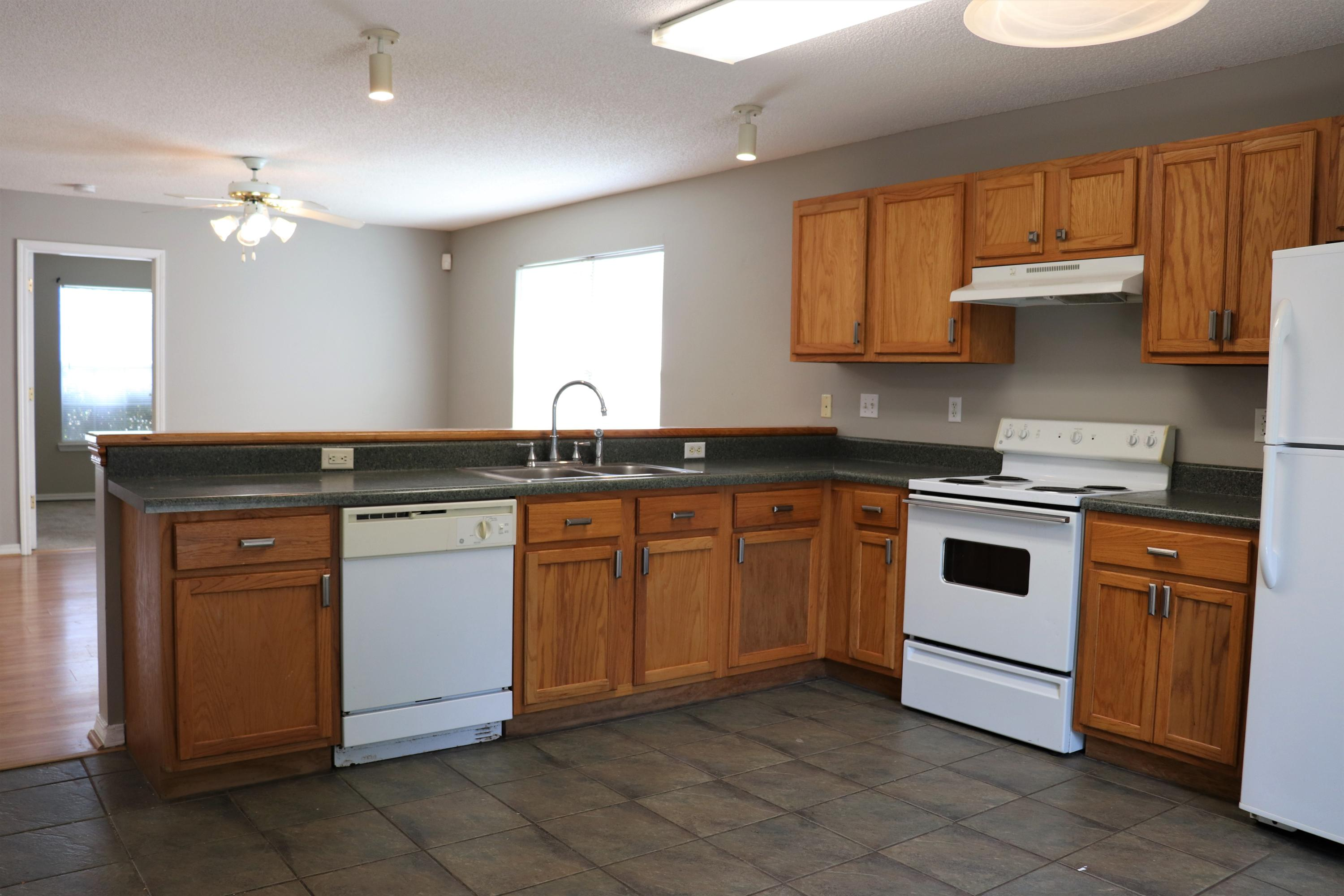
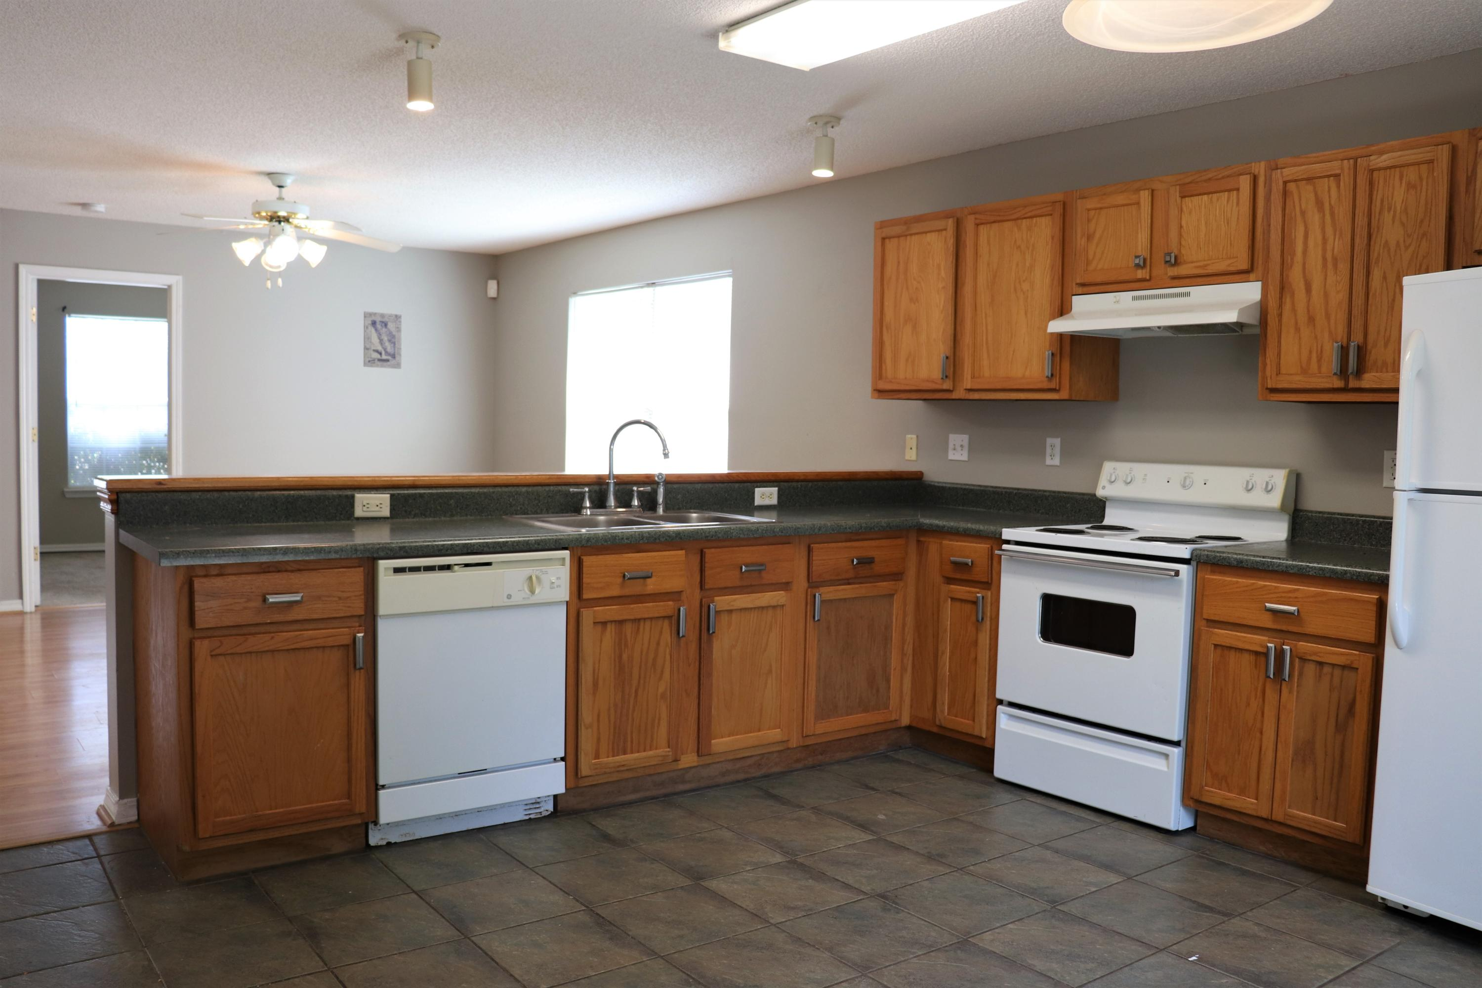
+ wall art [363,311,402,369]
